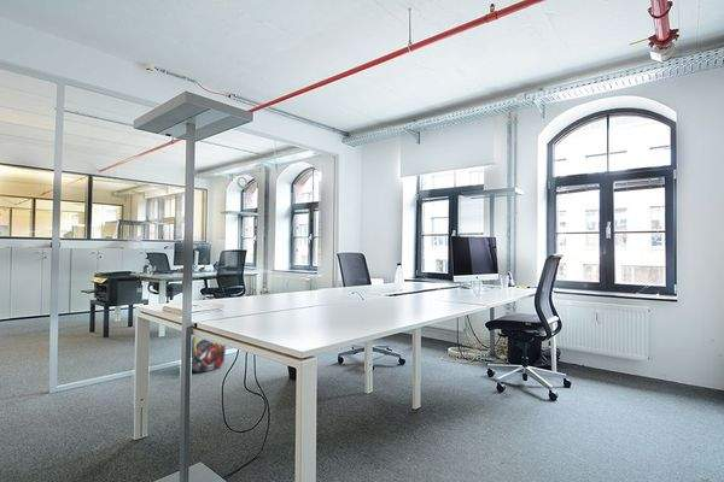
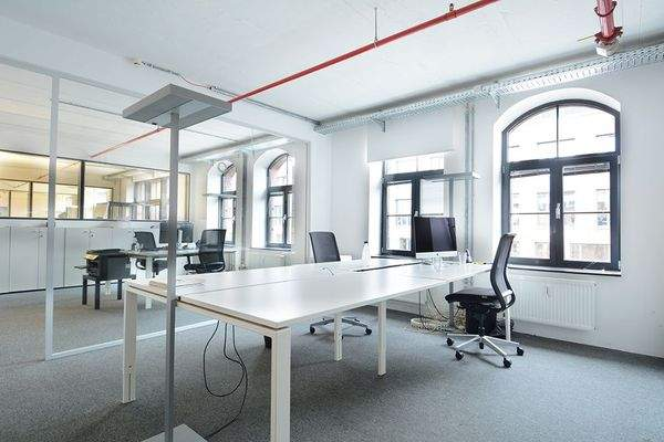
- backpack [191,336,227,374]
